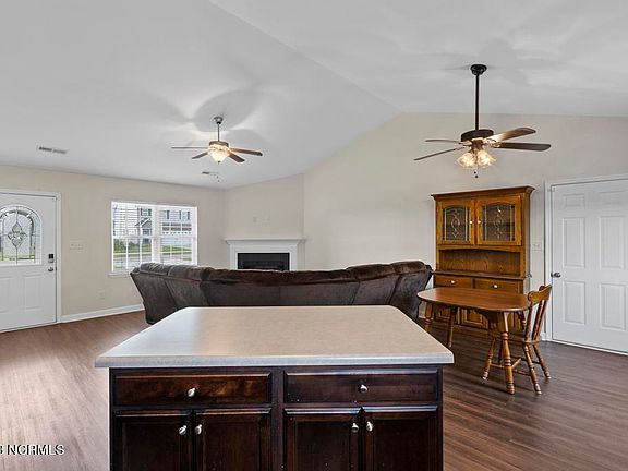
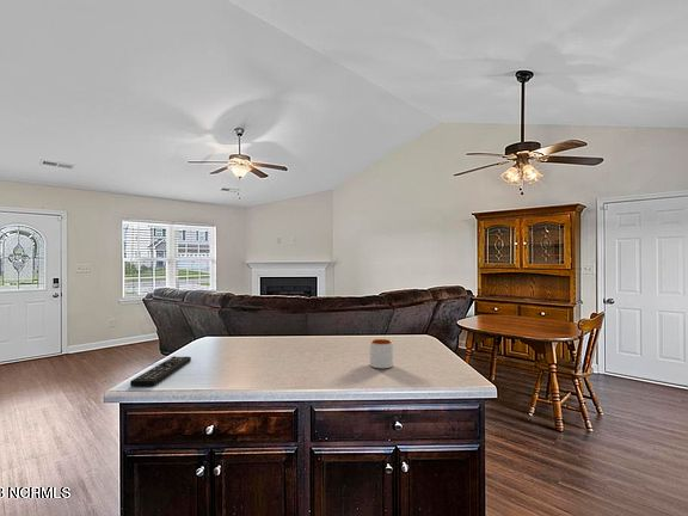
+ remote control [129,355,192,387]
+ mug [368,338,394,369]
